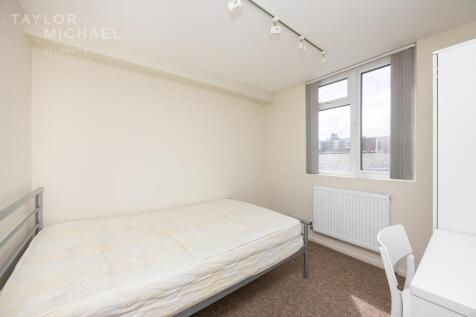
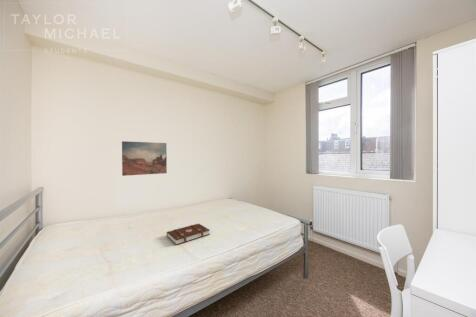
+ wall art [121,140,168,177]
+ book [166,223,210,246]
